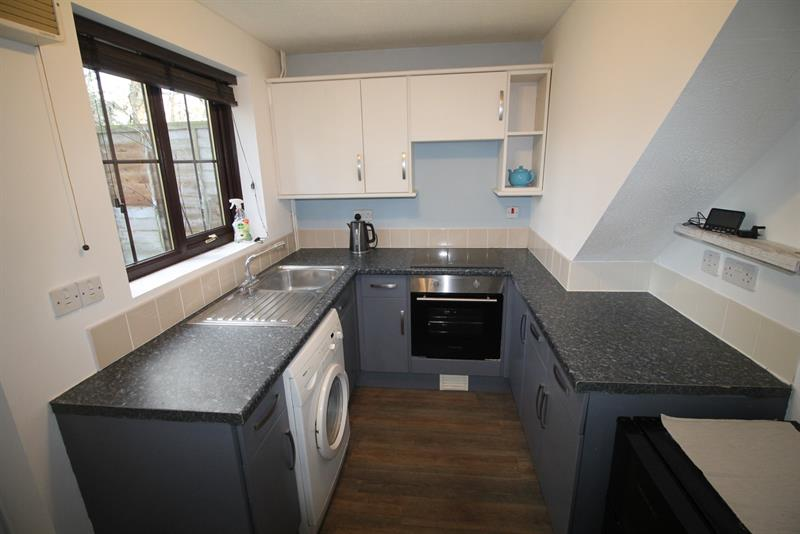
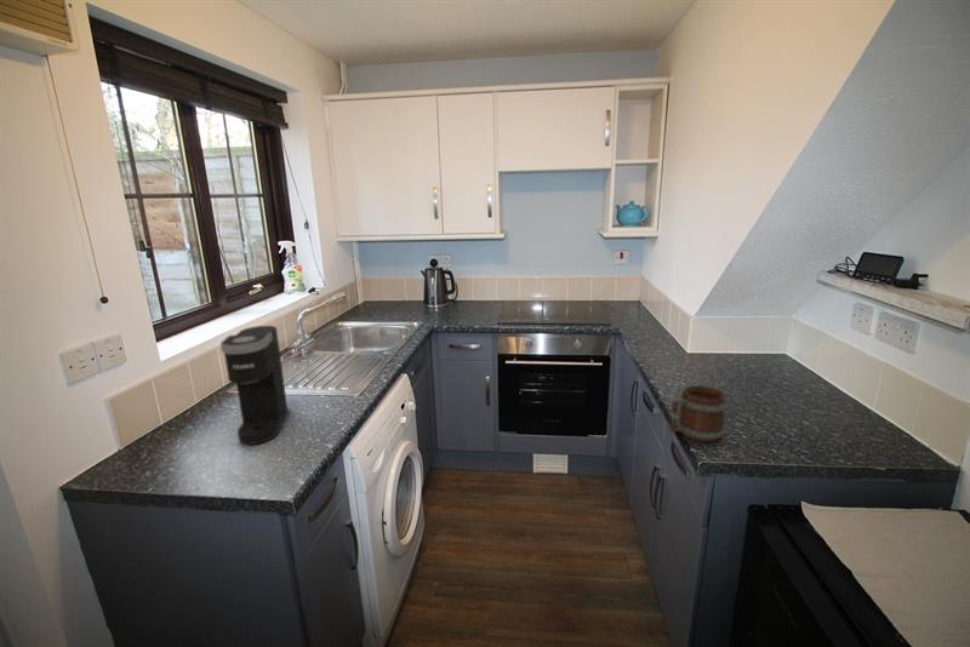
+ mug [668,384,729,443]
+ coffee maker [219,325,289,446]
